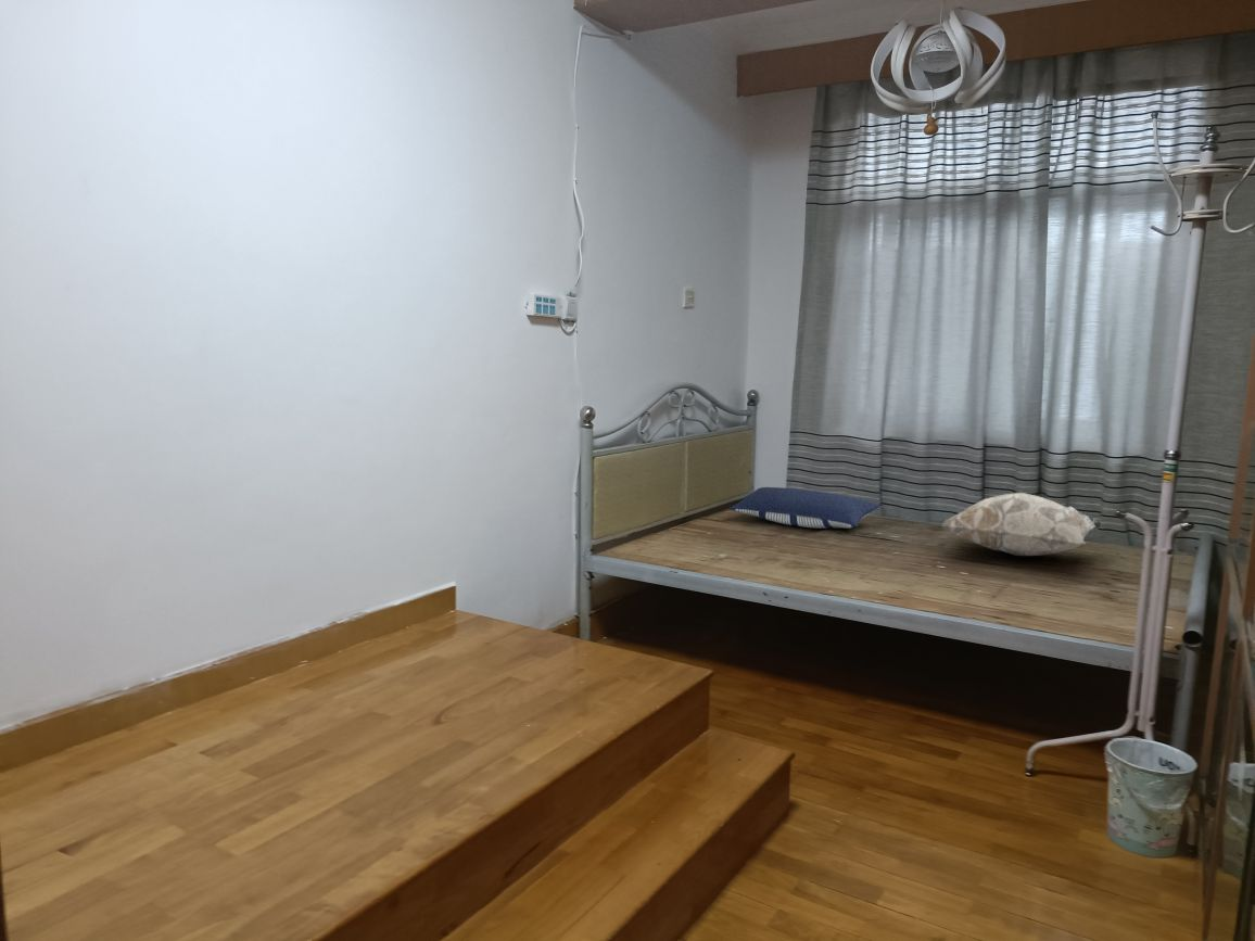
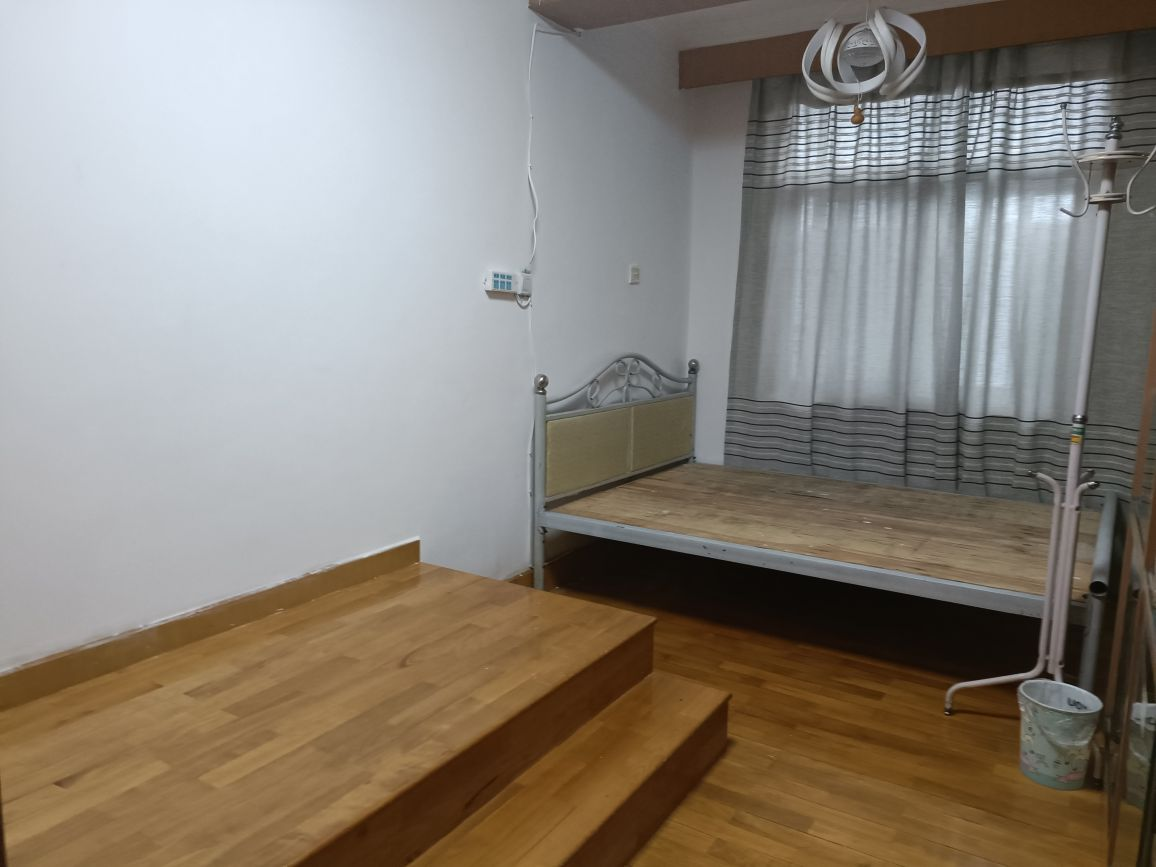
- pillow [728,486,880,530]
- decorative pillow [940,492,1103,557]
